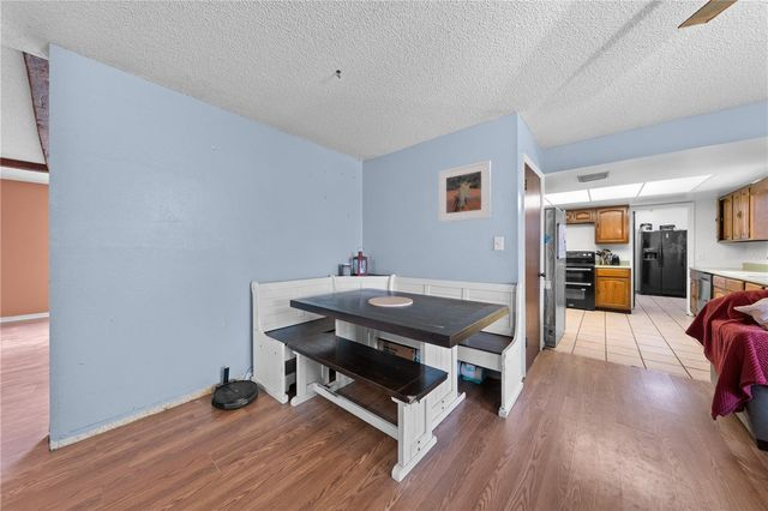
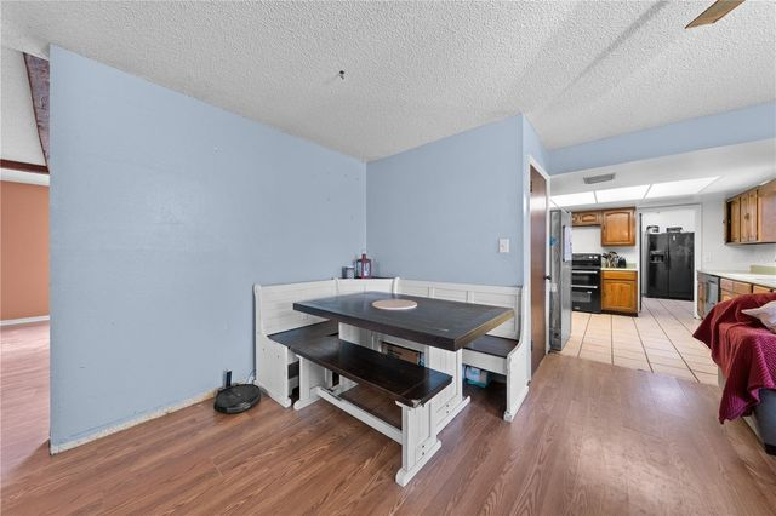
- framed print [438,160,492,223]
